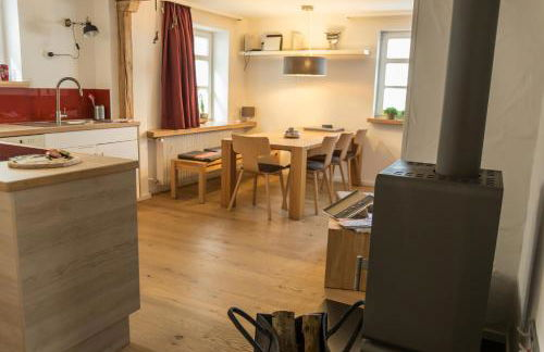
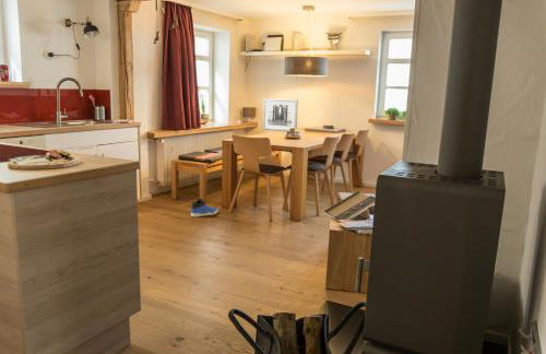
+ sneaker [190,197,219,219]
+ wall art [261,97,299,132]
